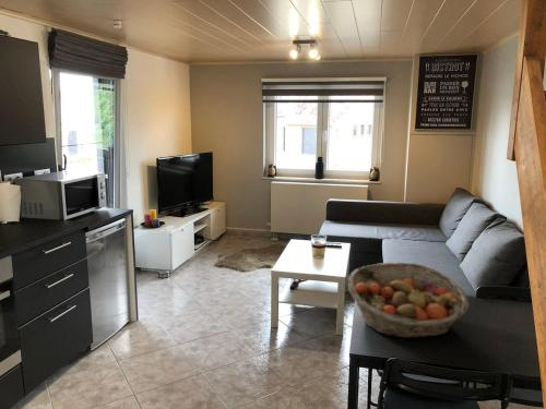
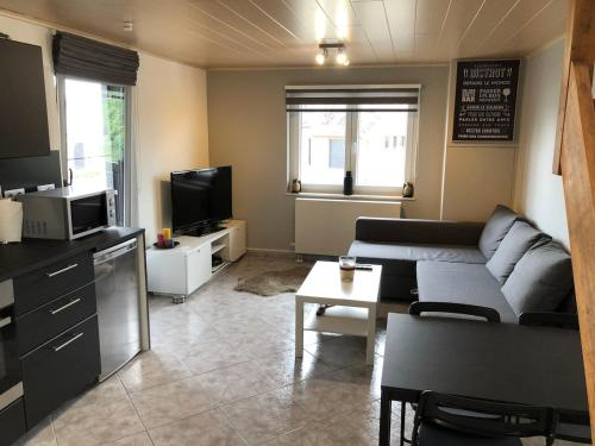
- fruit basket [347,262,471,339]
